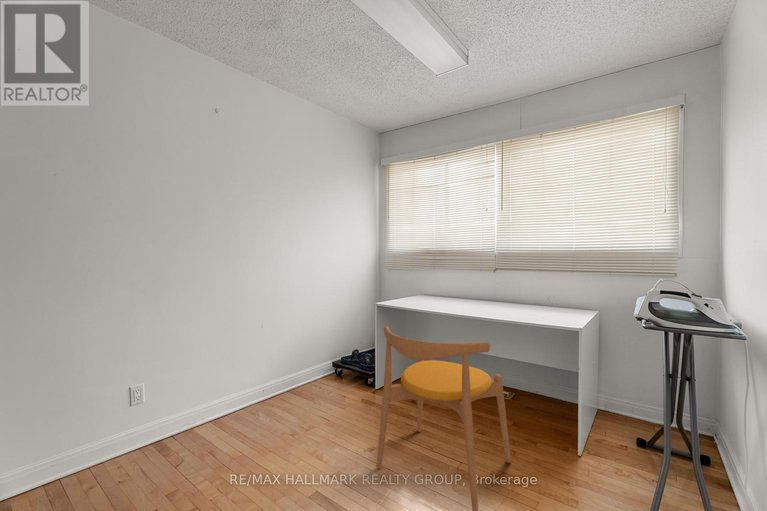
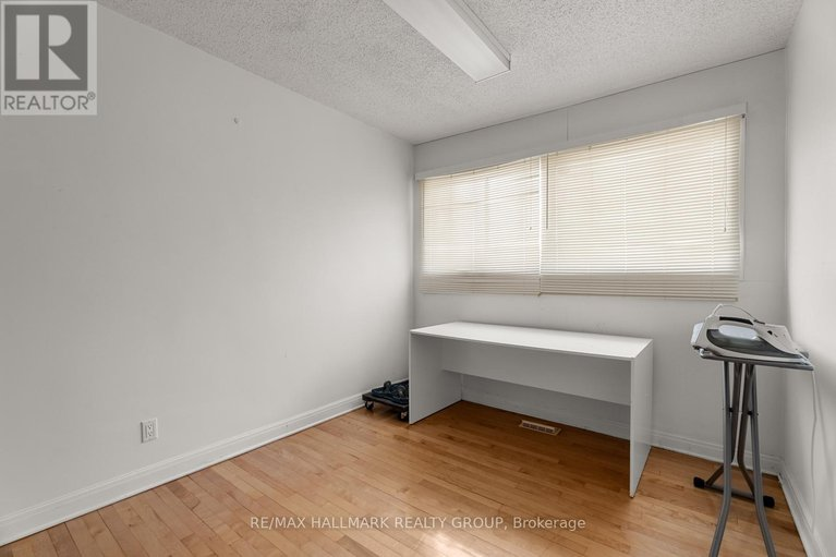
- chair [376,325,512,511]
